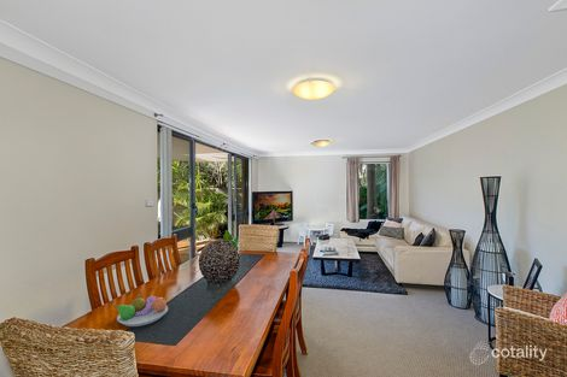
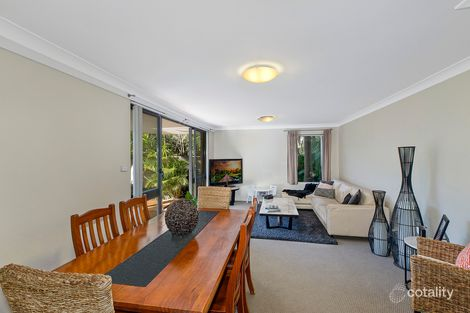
- fruit bowl [112,294,169,328]
